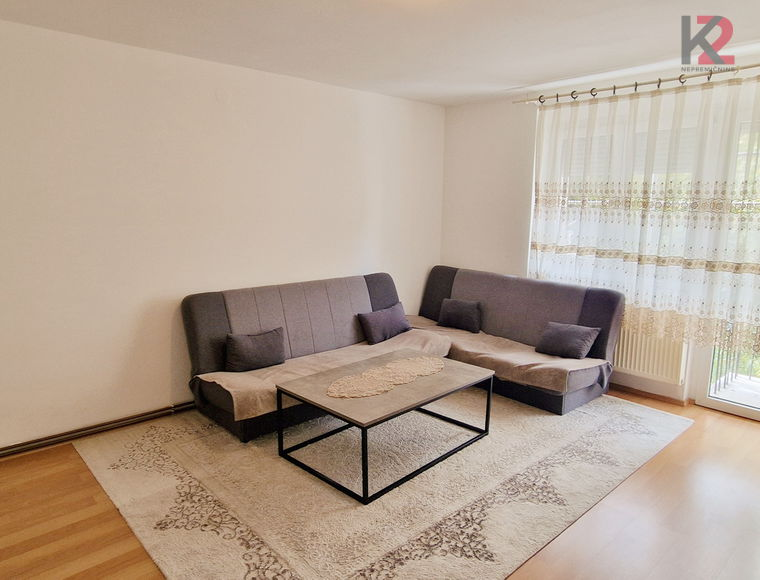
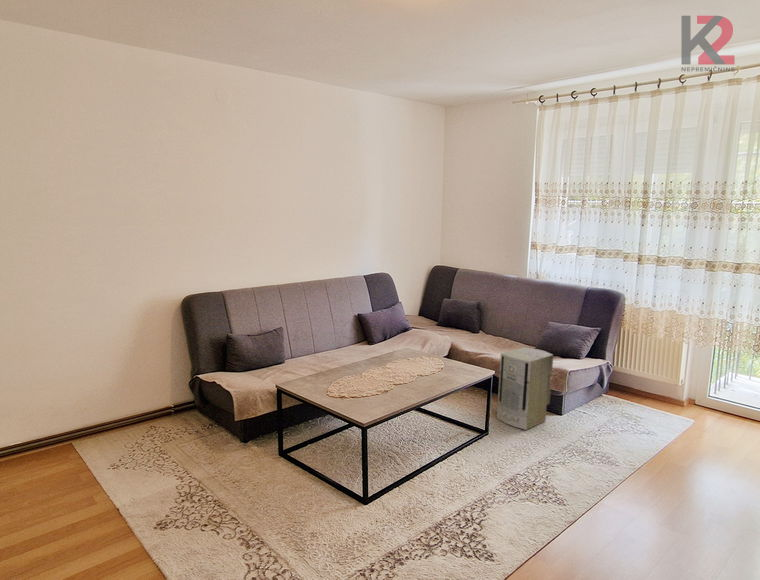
+ air purifier [496,347,554,431]
